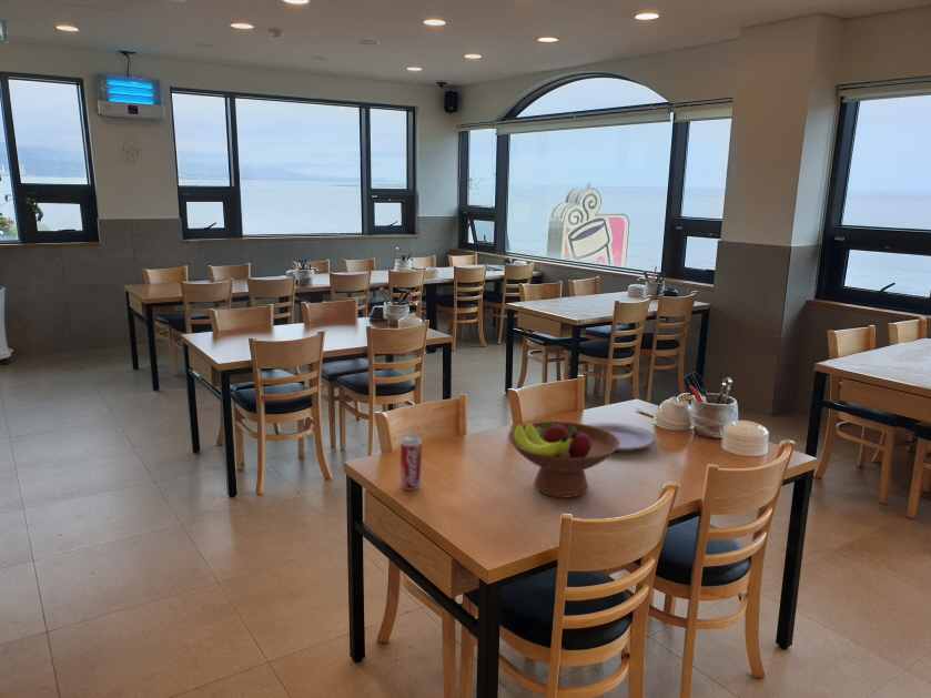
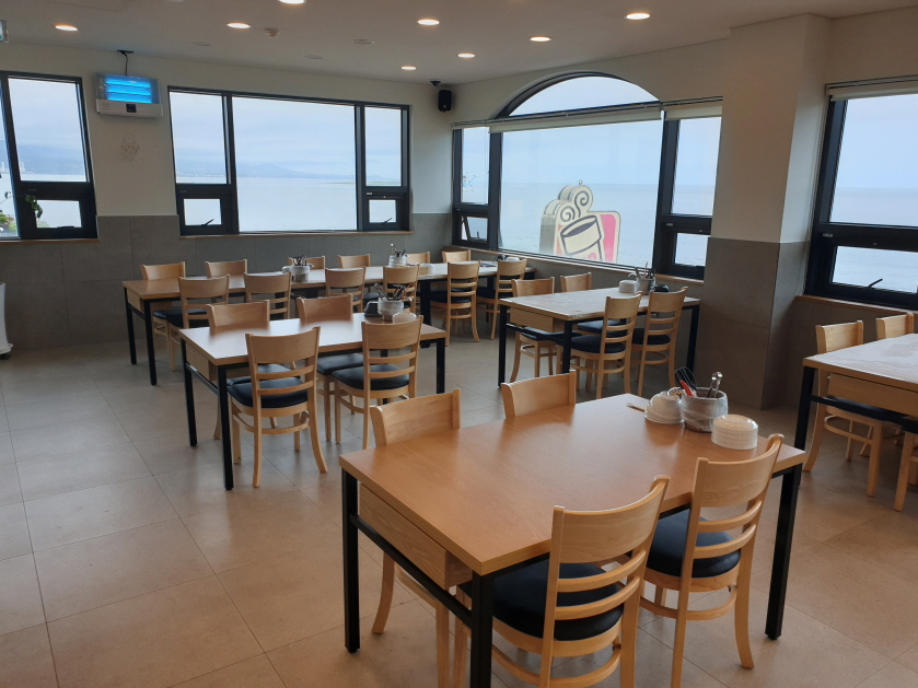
- beverage can [399,434,423,490]
- fruit bowl [507,419,619,499]
- plate [586,422,657,452]
